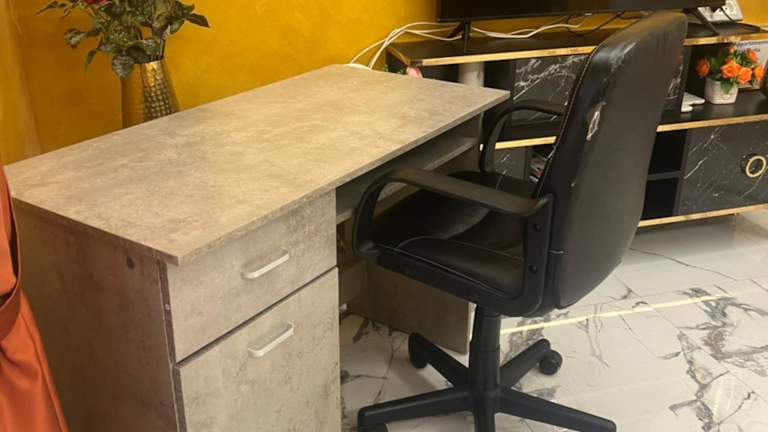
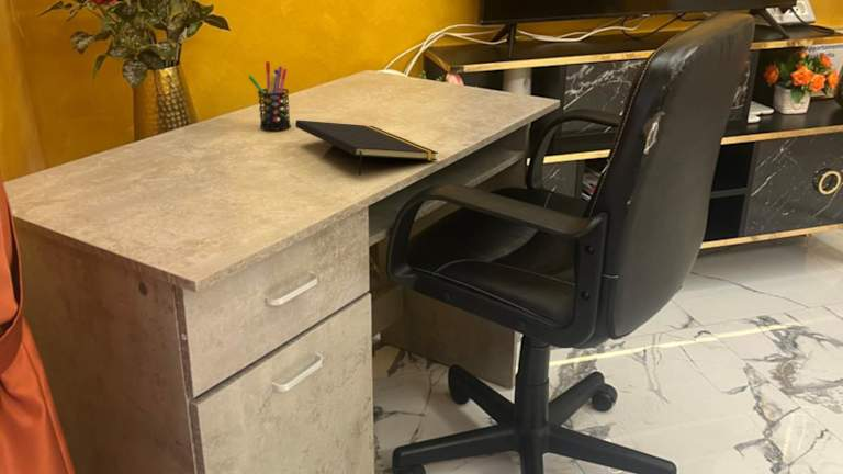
+ notepad [294,119,439,177]
+ pen holder [247,60,292,132]
